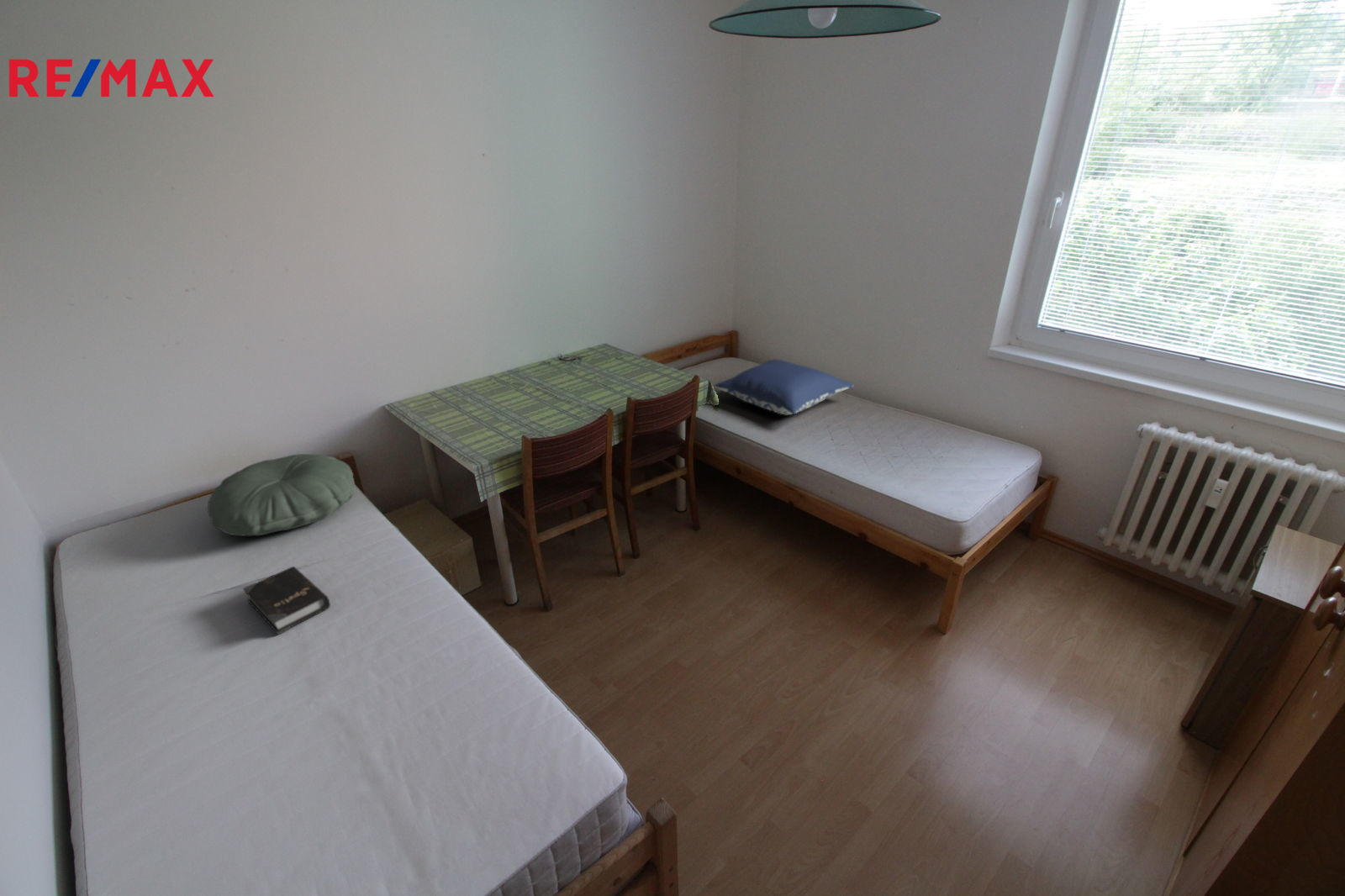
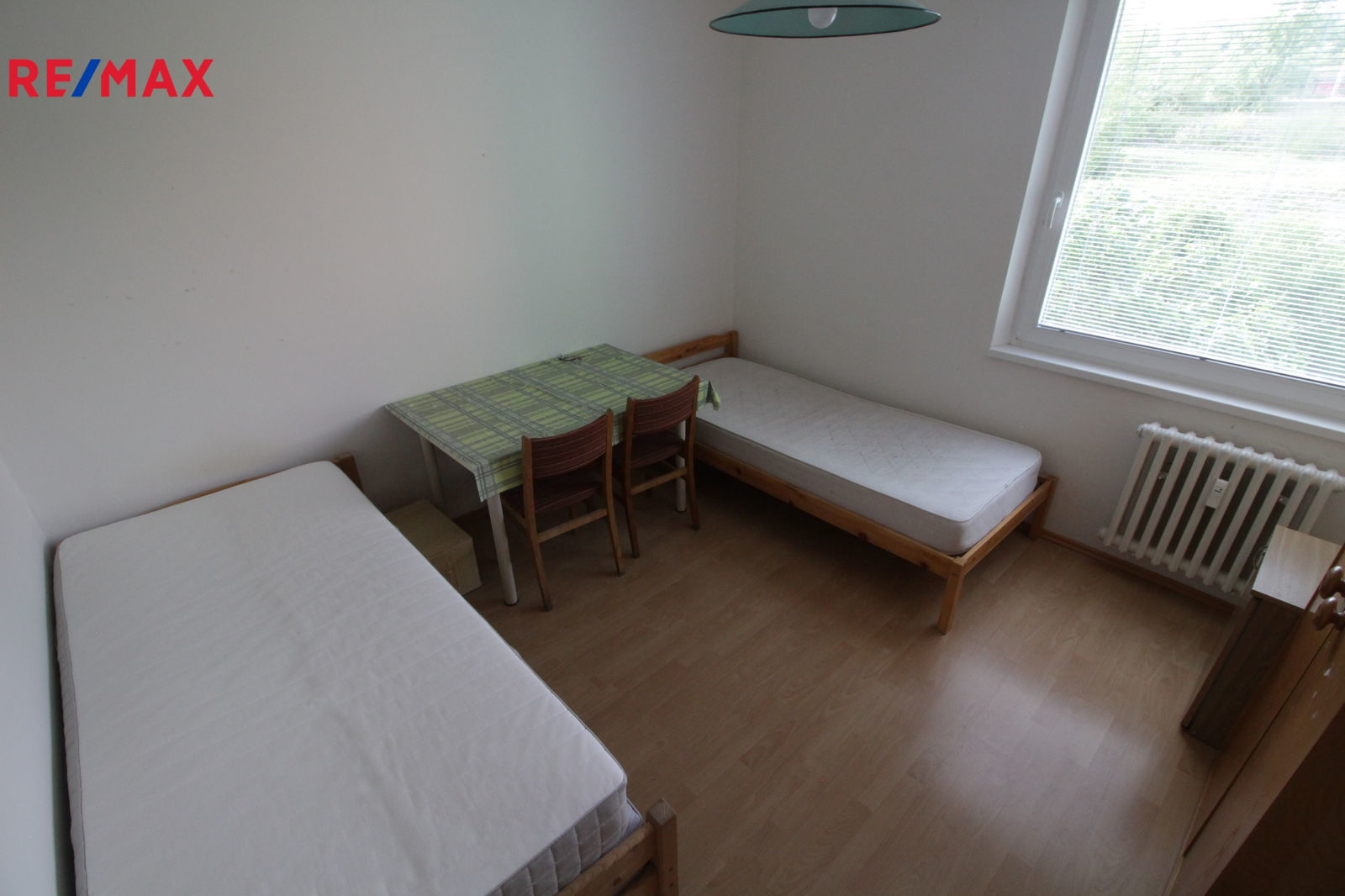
- hardback book [242,566,331,635]
- pillow [207,453,356,536]
- pillow [713,359,855,415]
